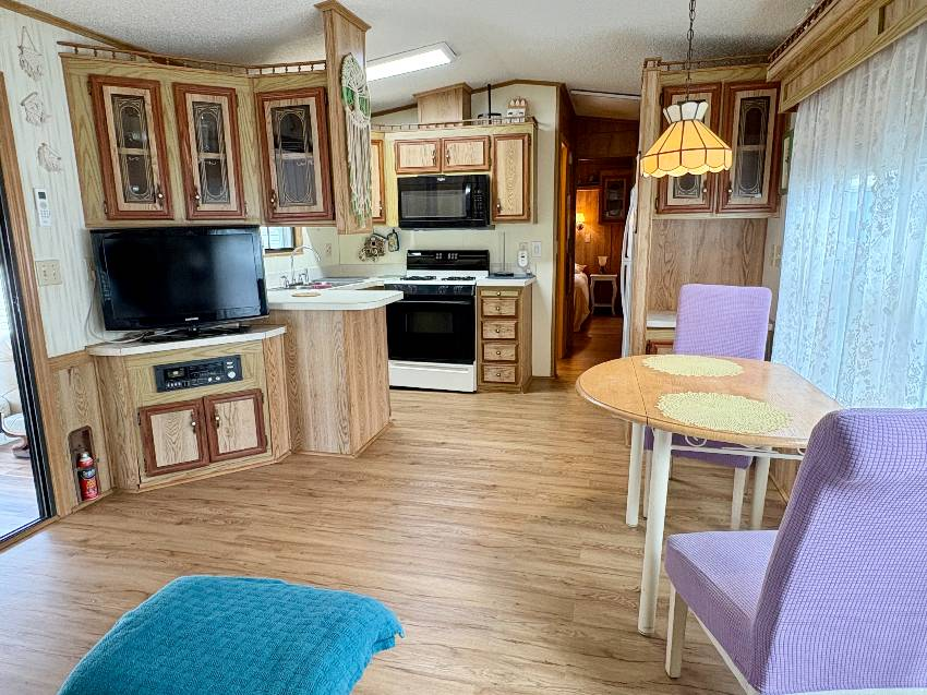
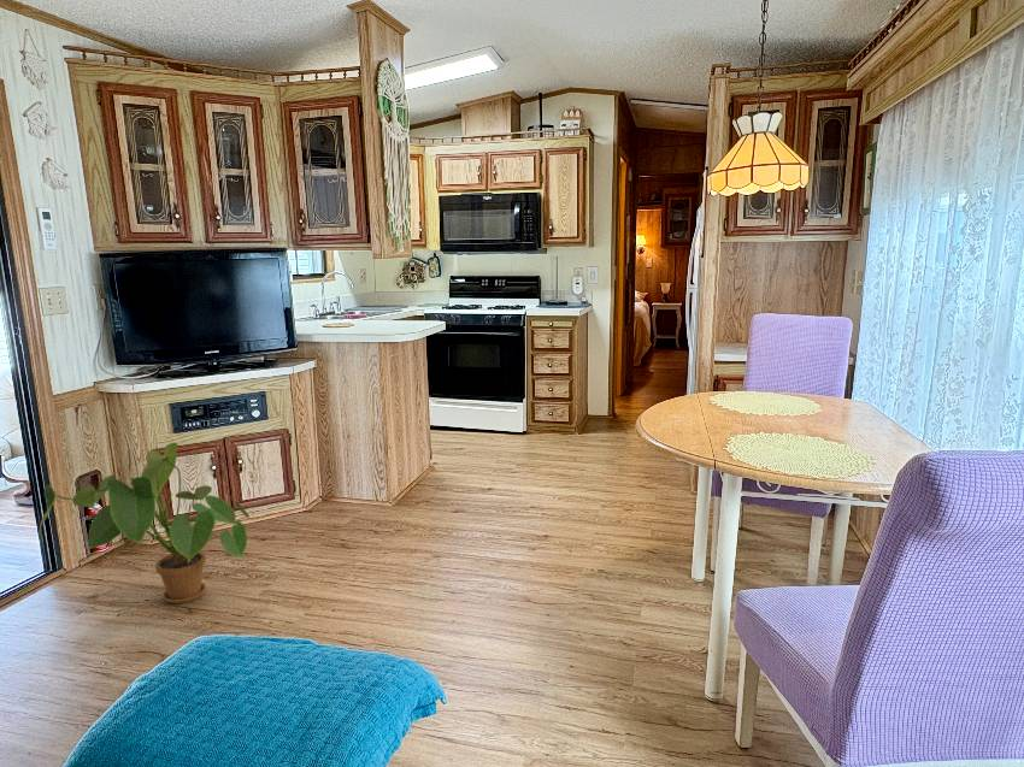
+ house plant [37,441,251,604]
